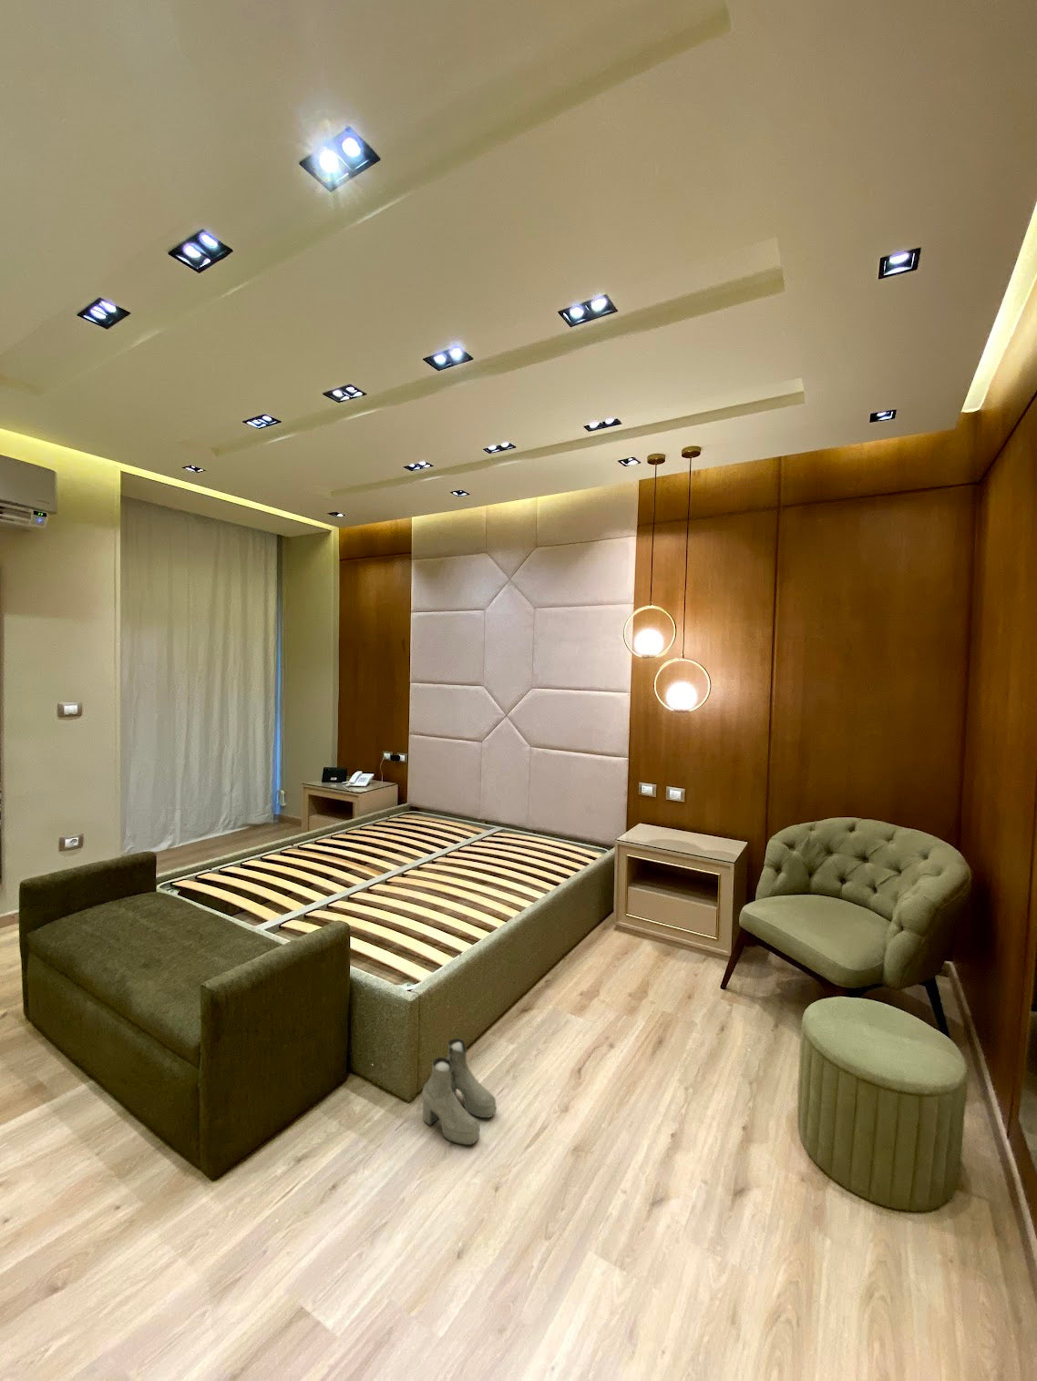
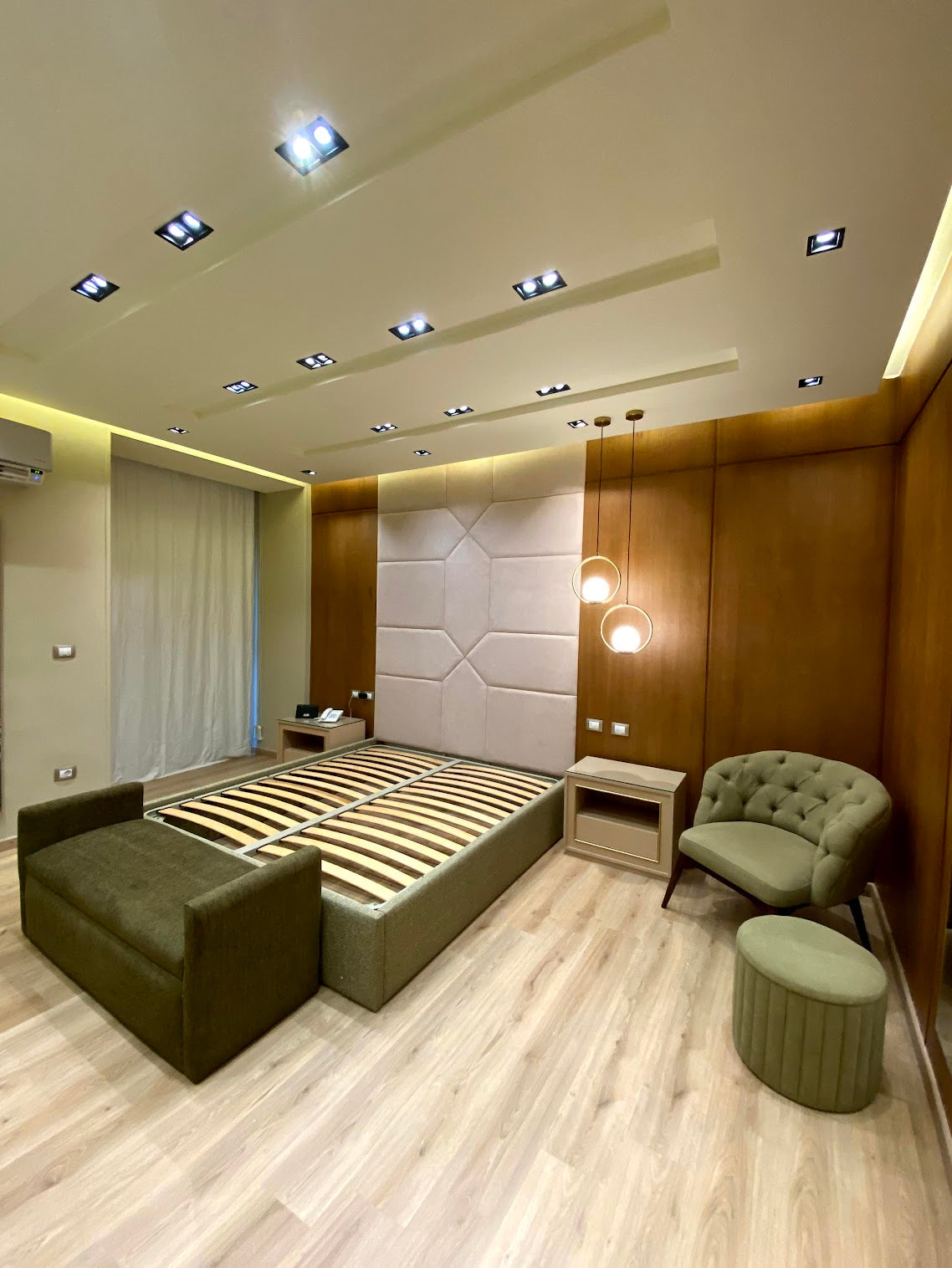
- boots [420,1038,498,1146]
